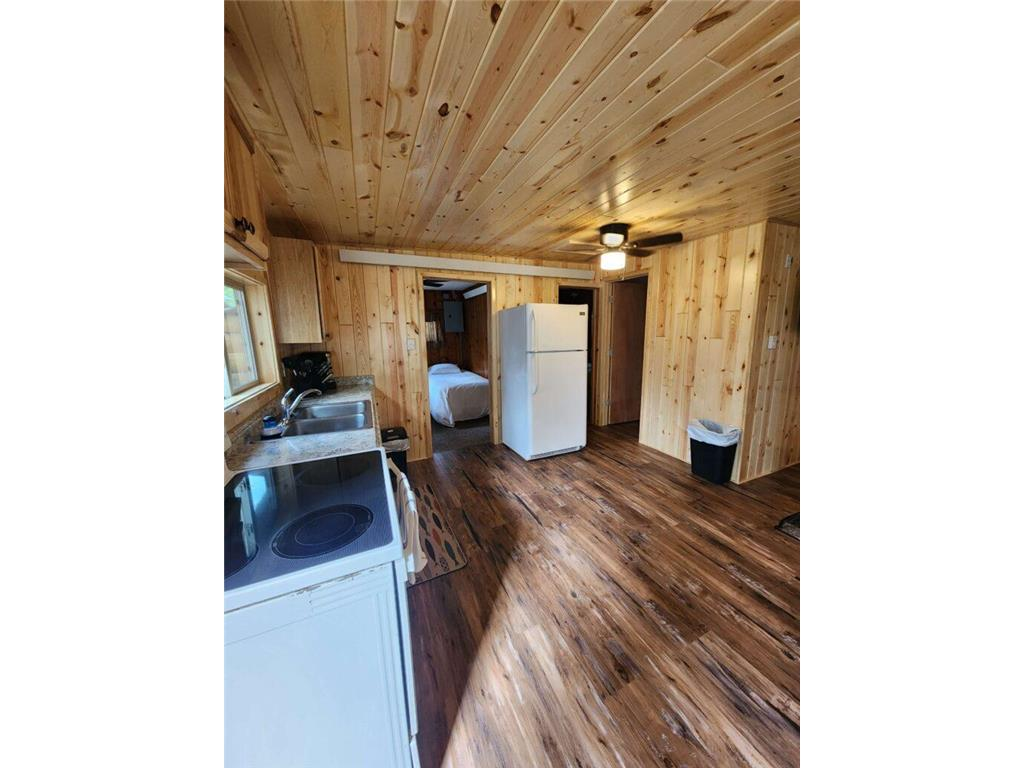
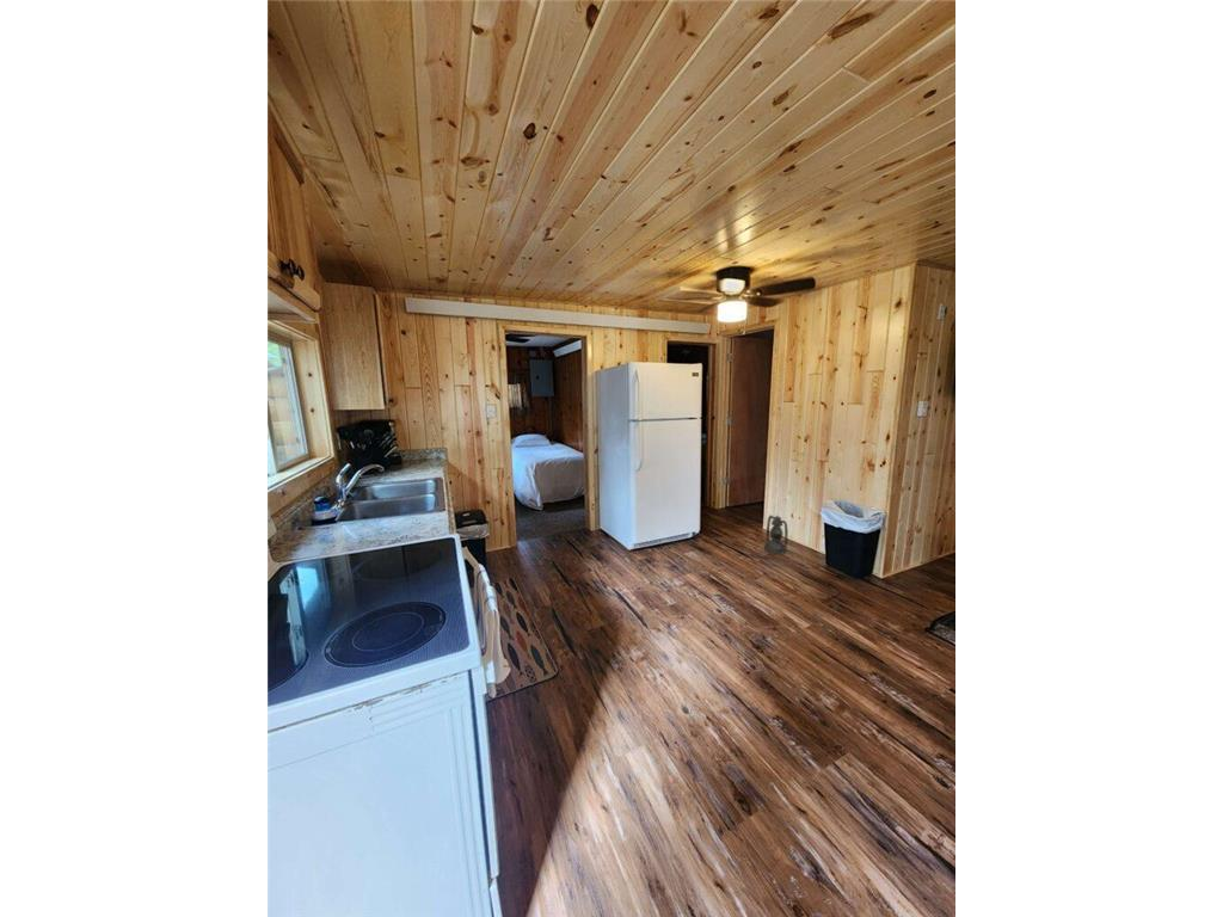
+ lantern [763,515,789,555]
